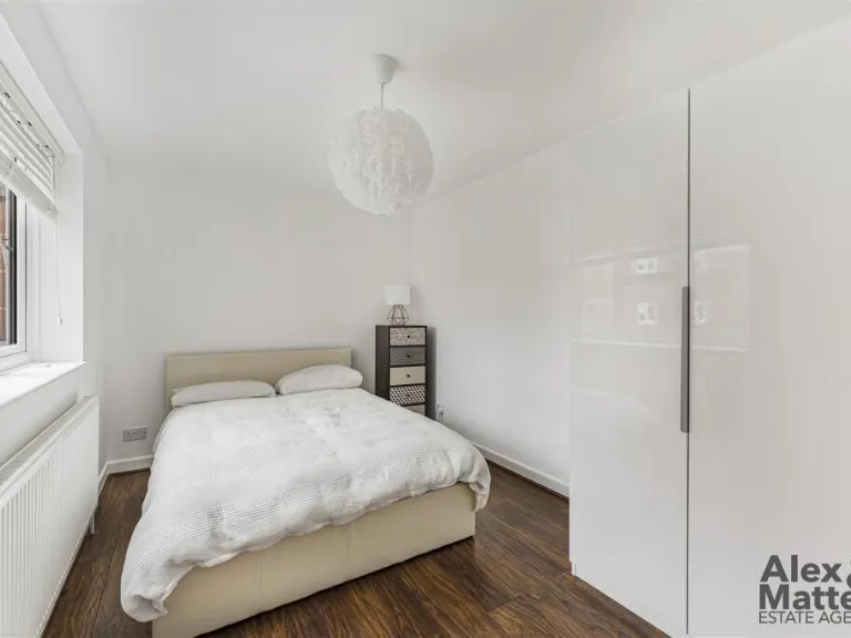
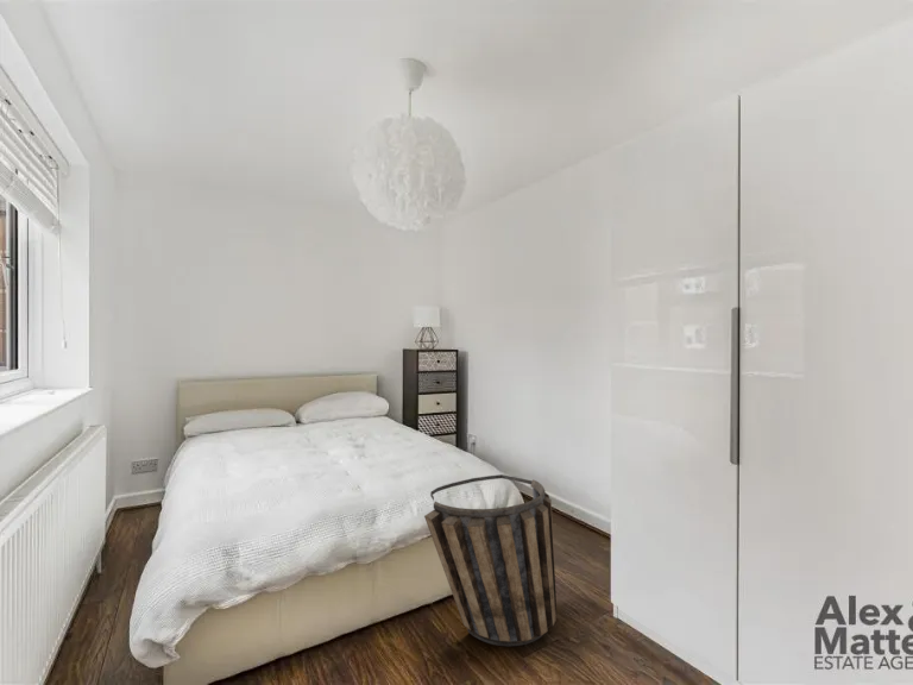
+ basket [423,473,558,648]
